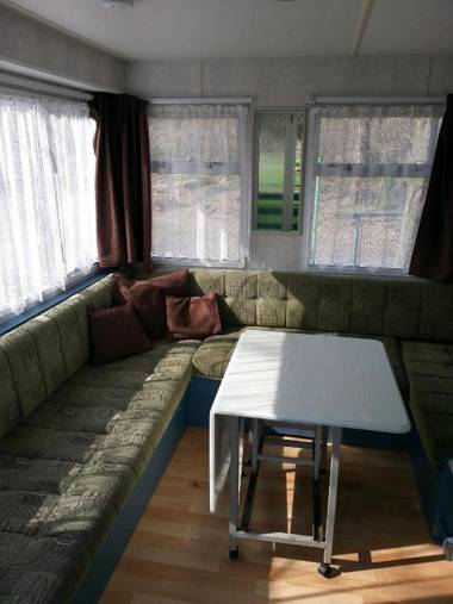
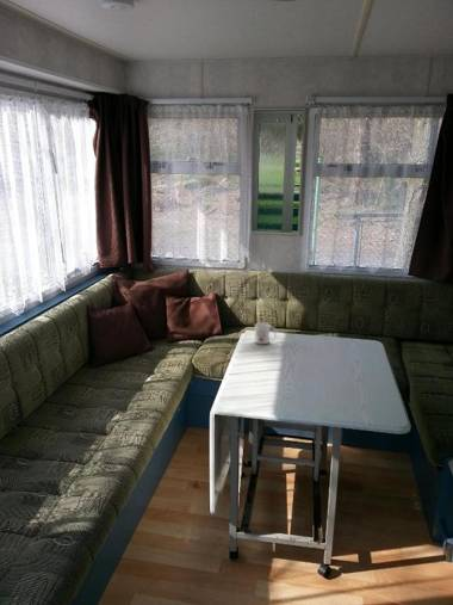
+ mug [254,321,278,345]
